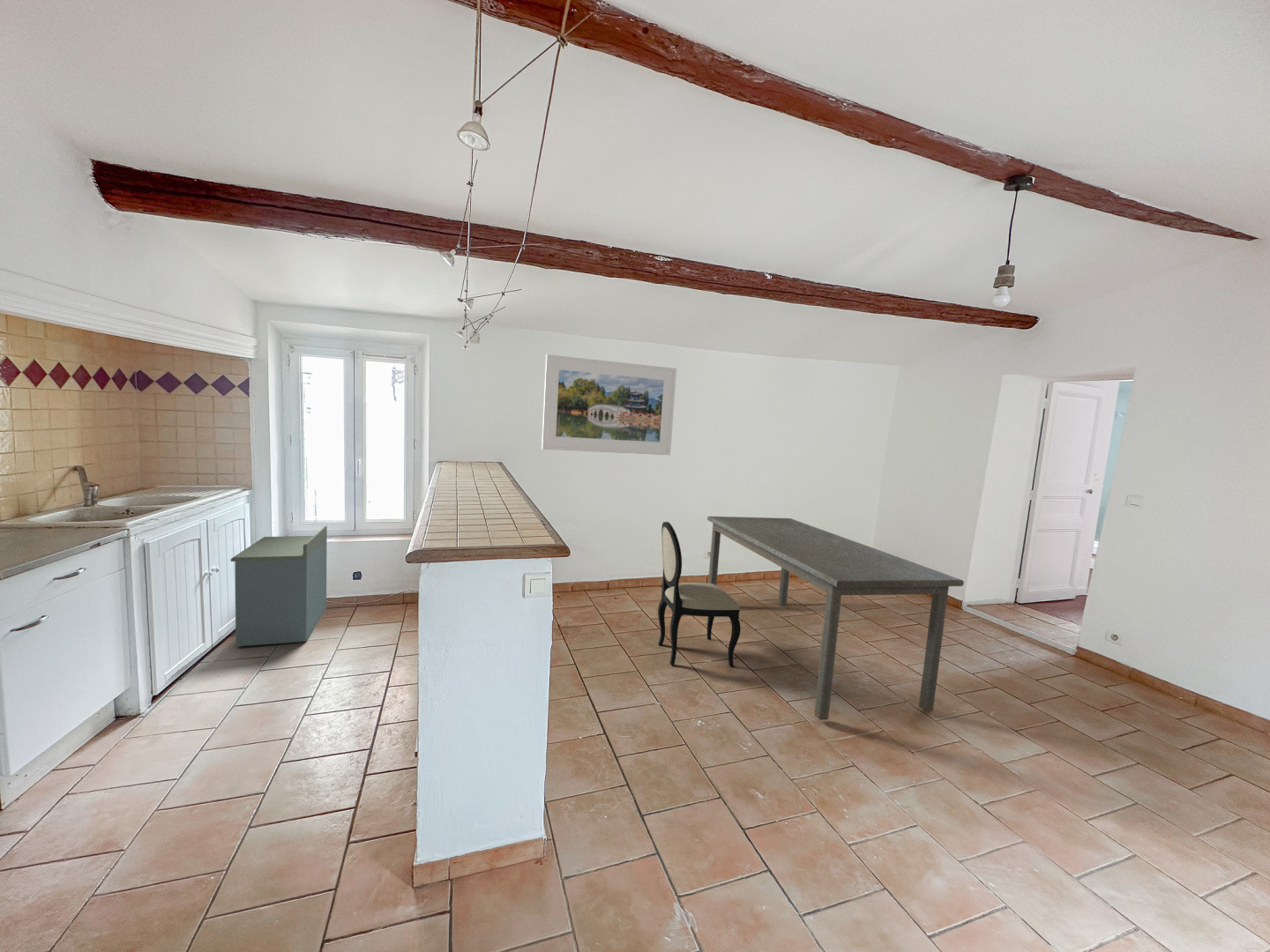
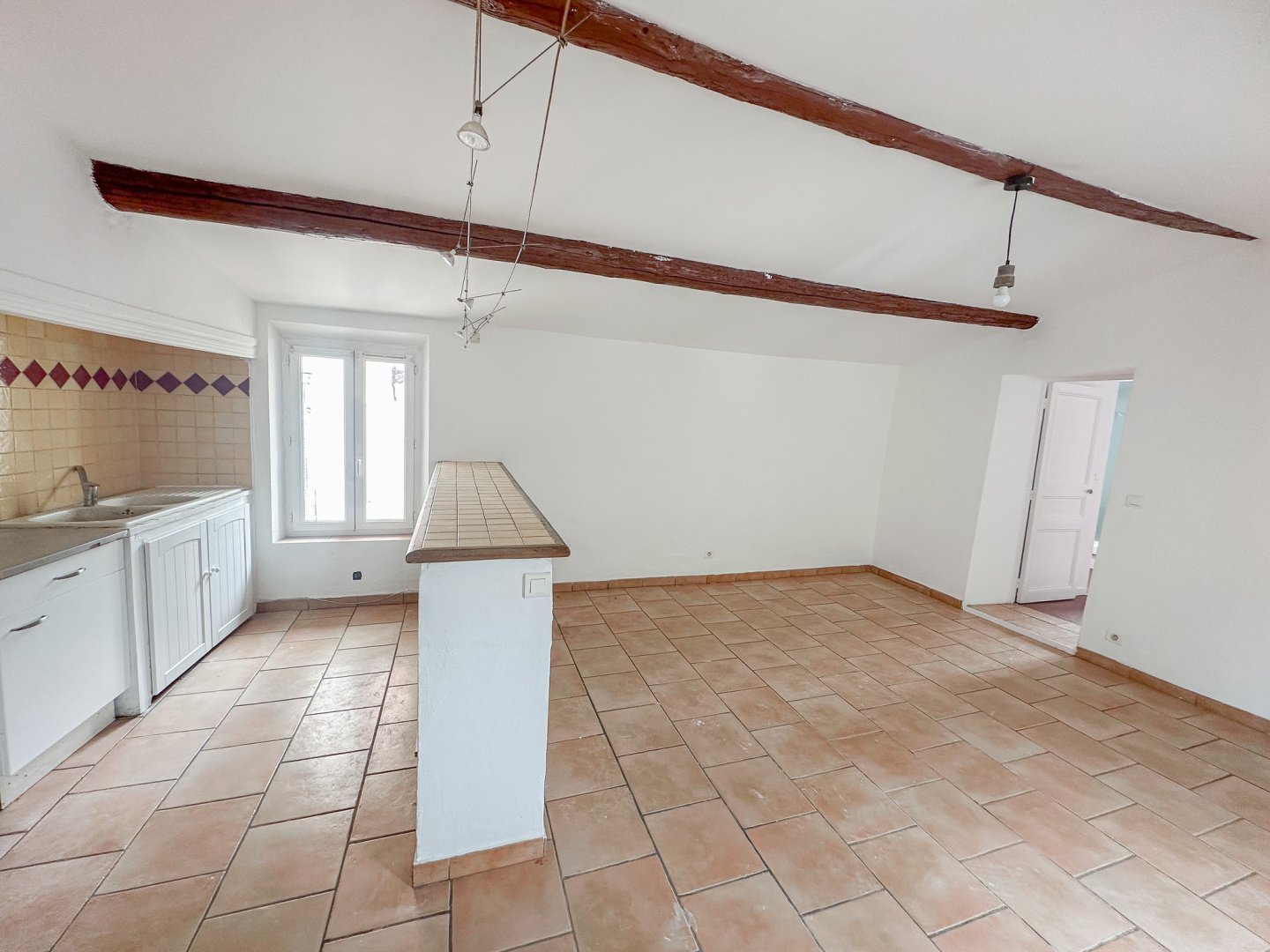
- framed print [541,353,677,456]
- storage cabinet [230,525,328,647]
- dining chair [657,521,742,667]
- dining table [706,516,965,721]
